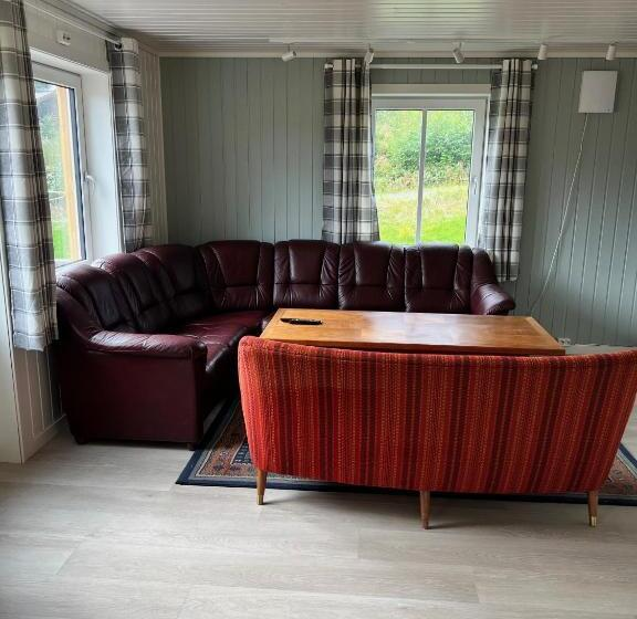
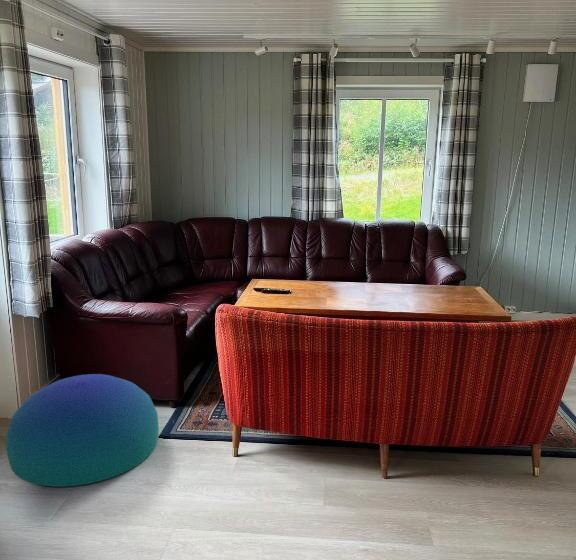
+ pouf [5,373,160,488]
